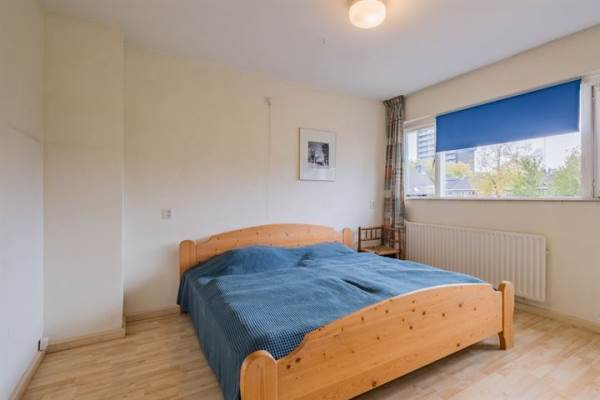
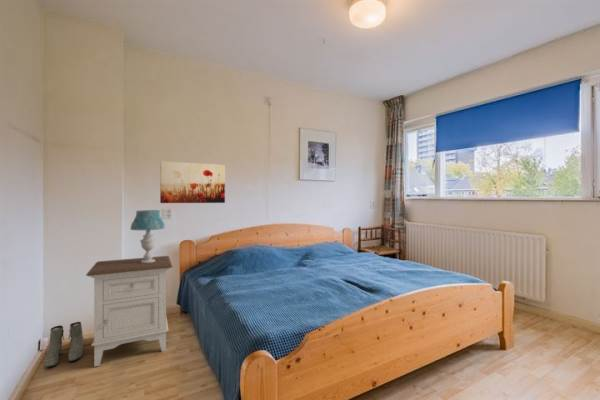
+ boots [44,321,84,368]
+ table lamp [129,209,166,263]
+ wall art [159,160,226,204]
+ nightstand [85,255,173,368]
